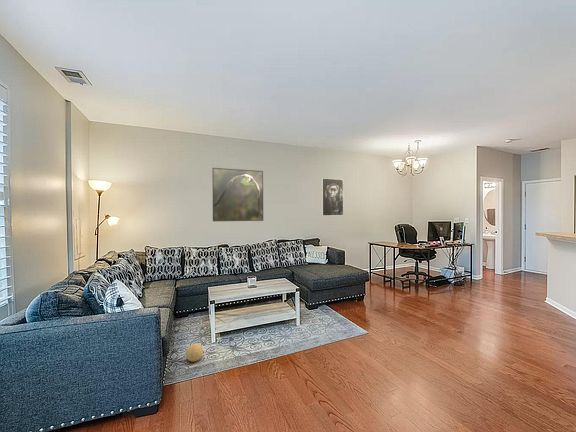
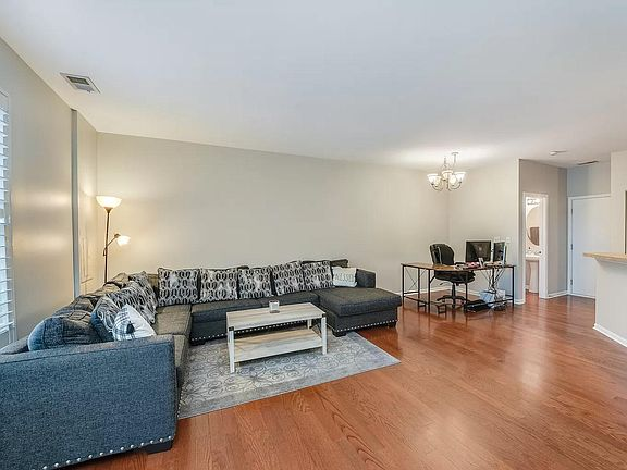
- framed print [321,177,344,217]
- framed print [211,167,264,222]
- decorative ball [185,343,204,363]
